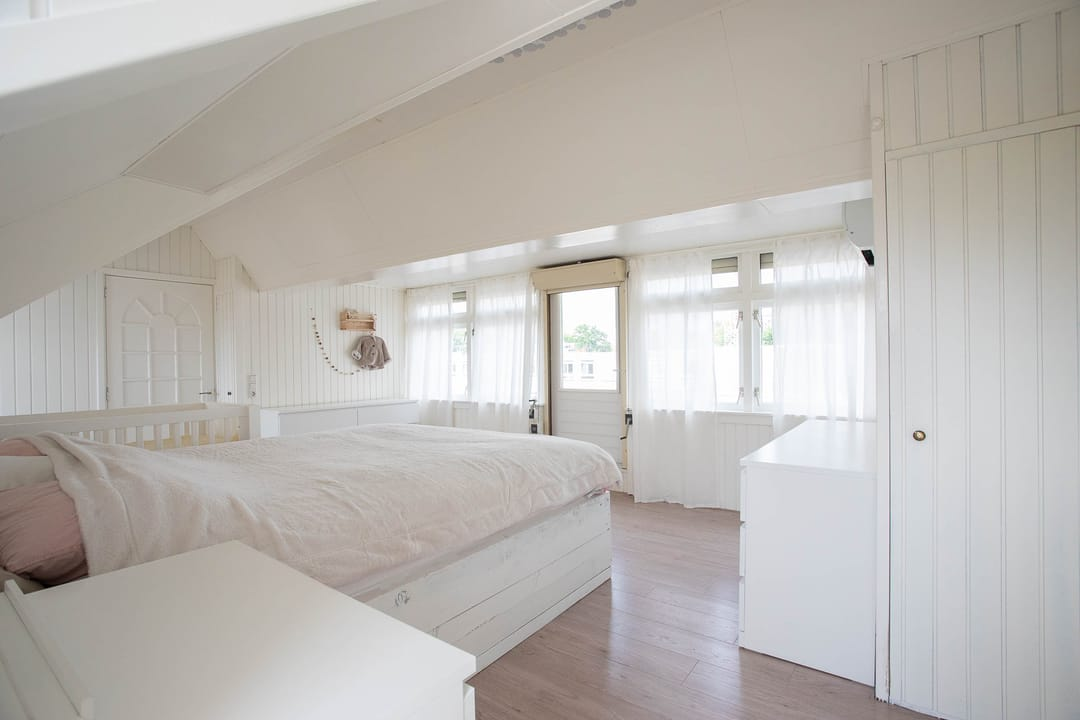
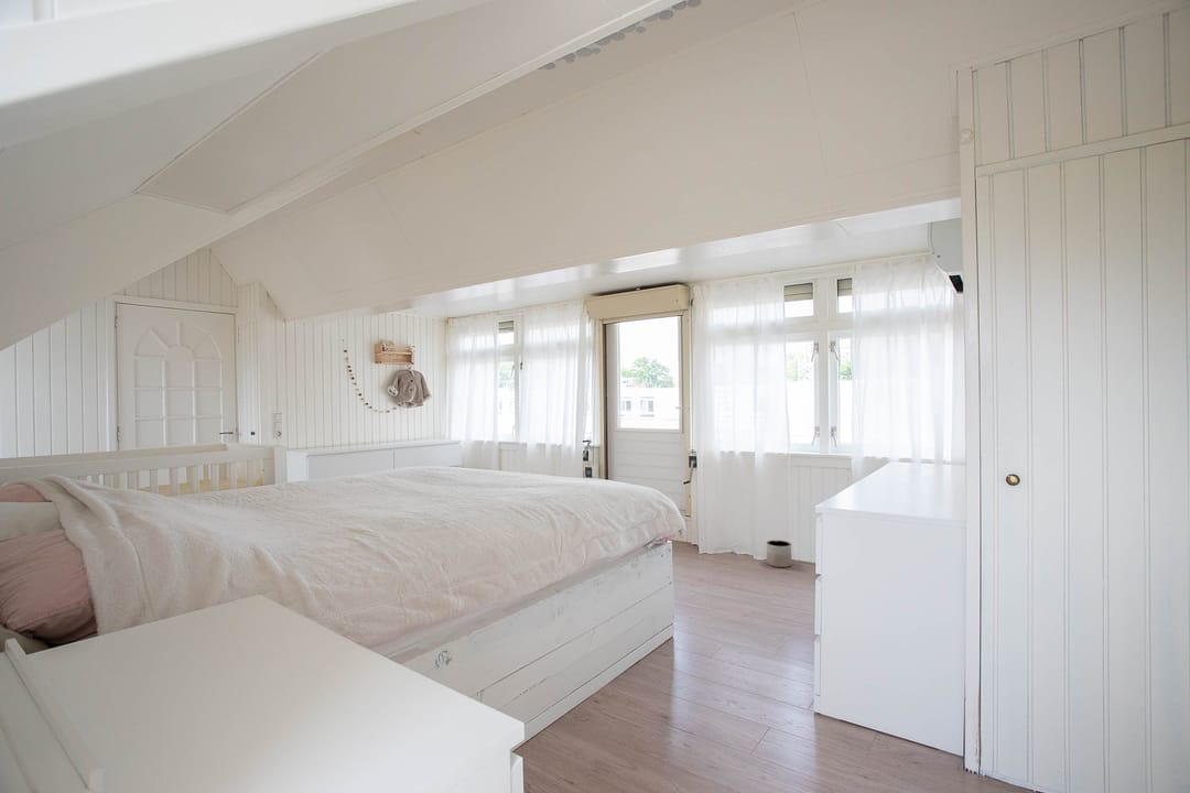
+ planter [766,540,793,568]
